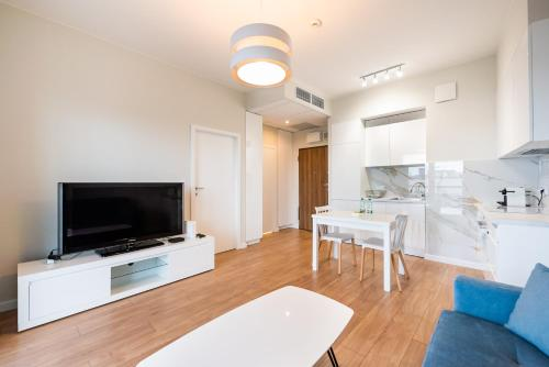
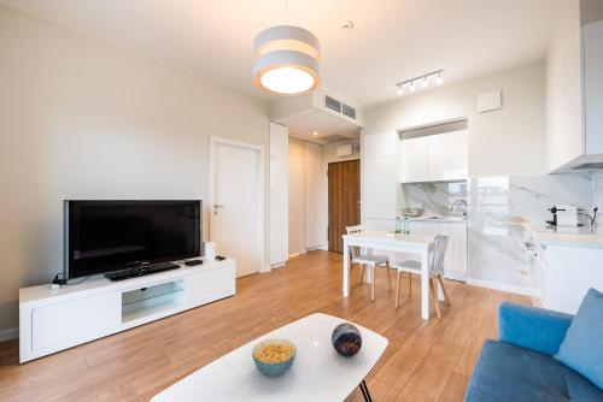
+ cereal bowl [251,337,298,377]
+ decorative orb [330,321,363,359]
